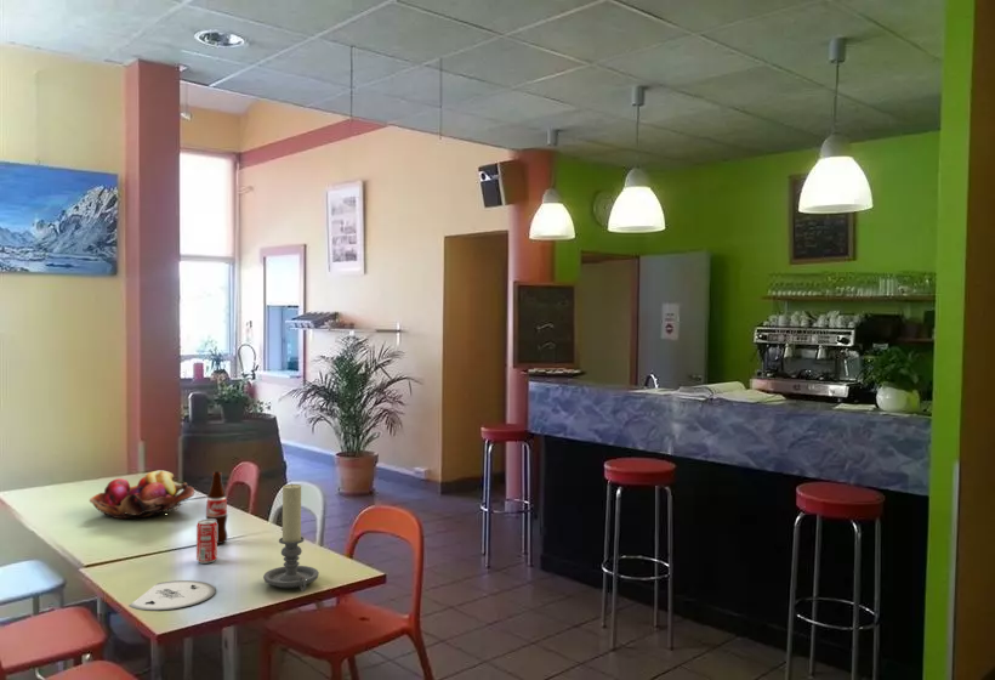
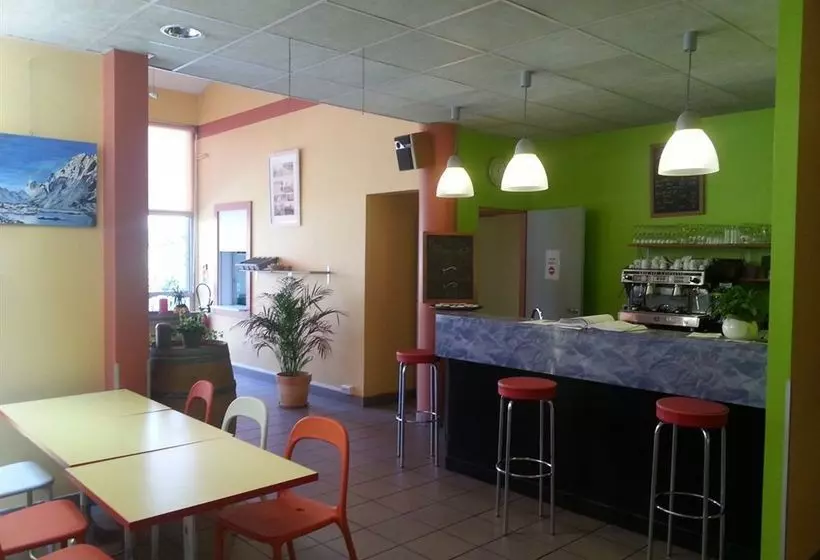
- beverage can [195,518,218,565]
- bottle [205,471,228,545]
- fruit basket [89,470,195,520]
- candle holder [262,482,320,593]
- plate [127,579,216,611]
